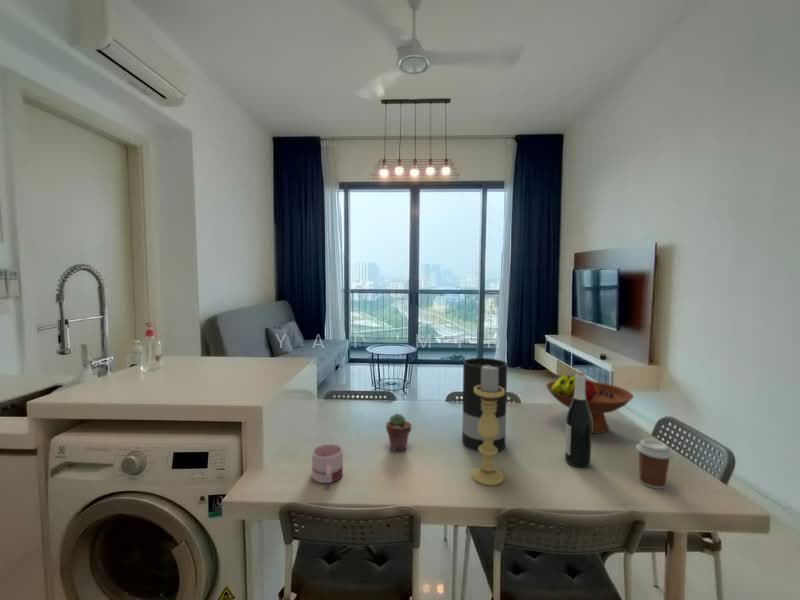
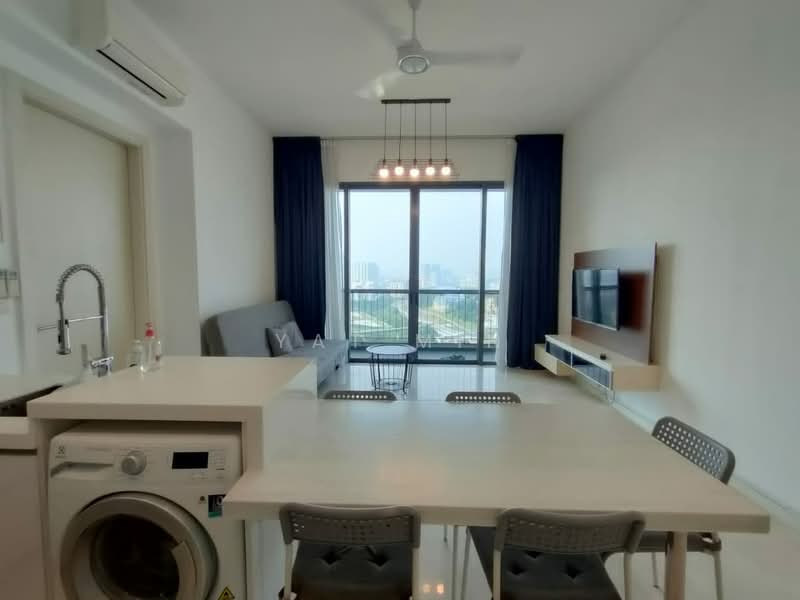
- coffee cup [635,438,674,490]
- vase [461,357,508,453]
- potted succulent [385,412,413,452]
- fruit bowl [545,374,635,434]
- mug [311,443,344,484]
- candle holder [471,364,505,487]
- wine bottle [564,371,593,468]
